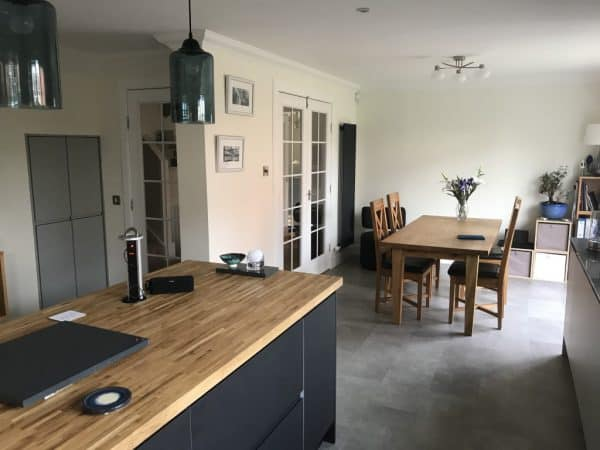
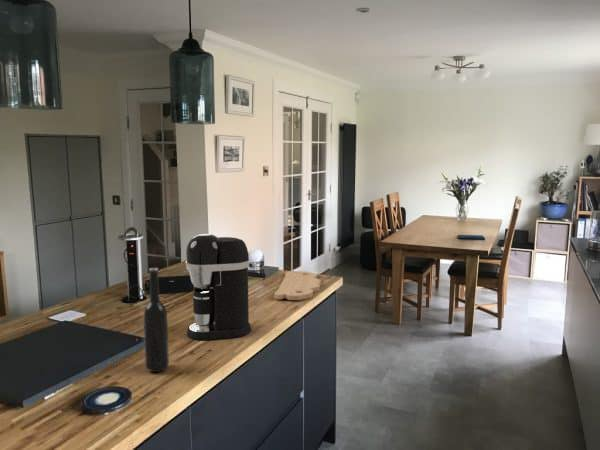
+ cutting board [273,270,322,301]
+ bottle [143,267,170,373]
+ coffee maker [185,233,252,341]
